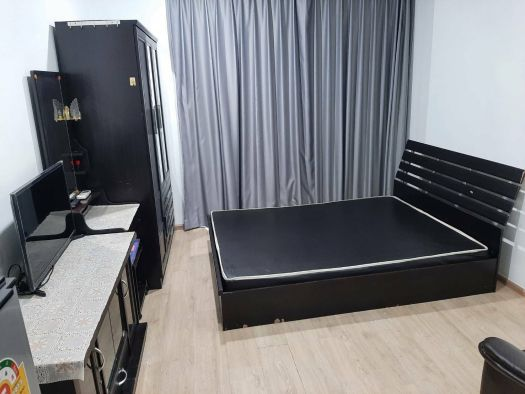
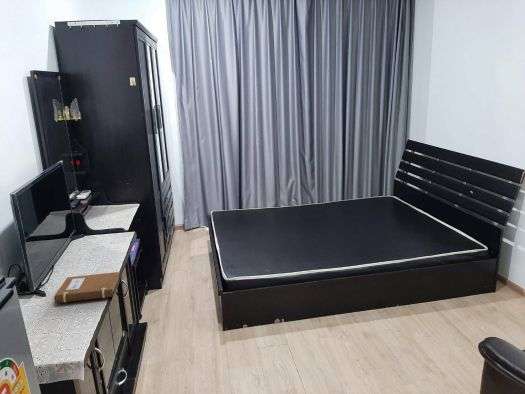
+ notebook [52,271,121,304]
